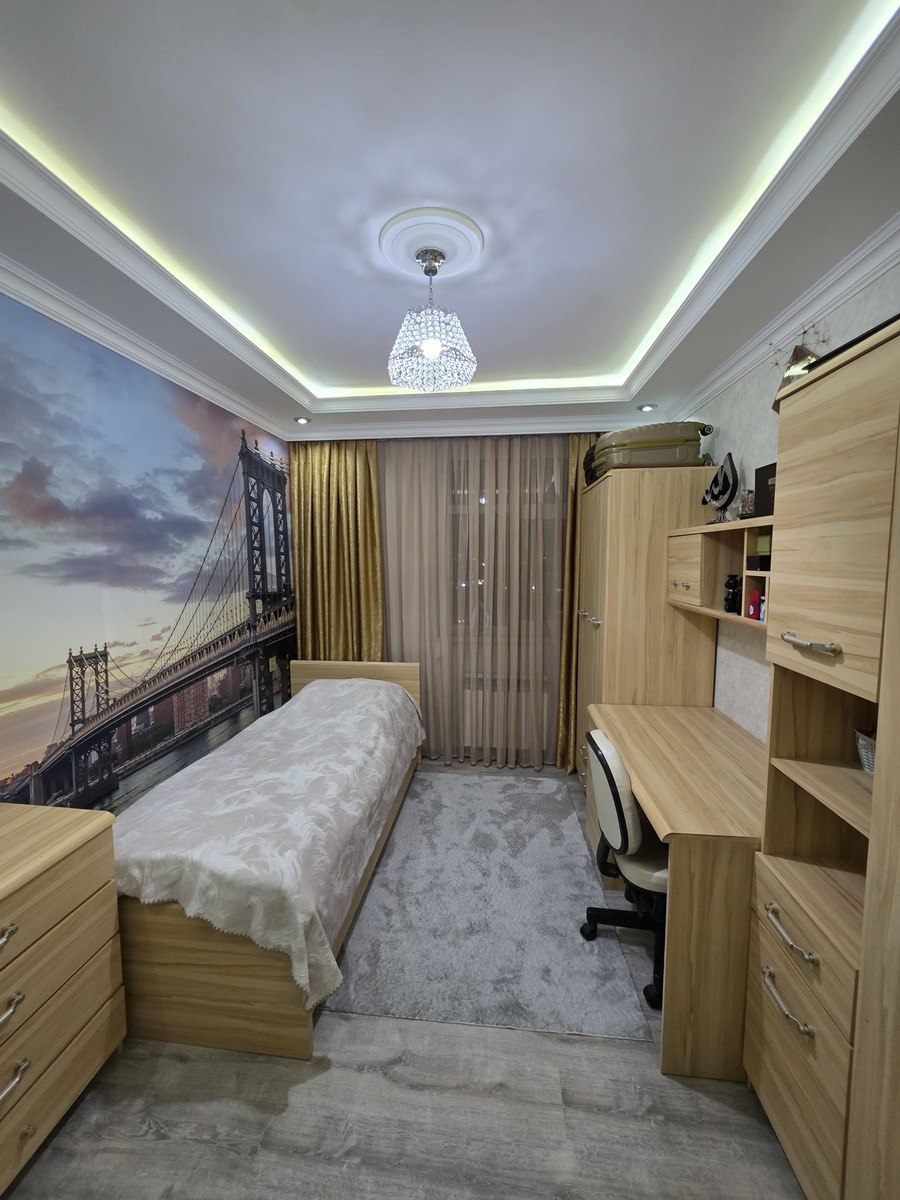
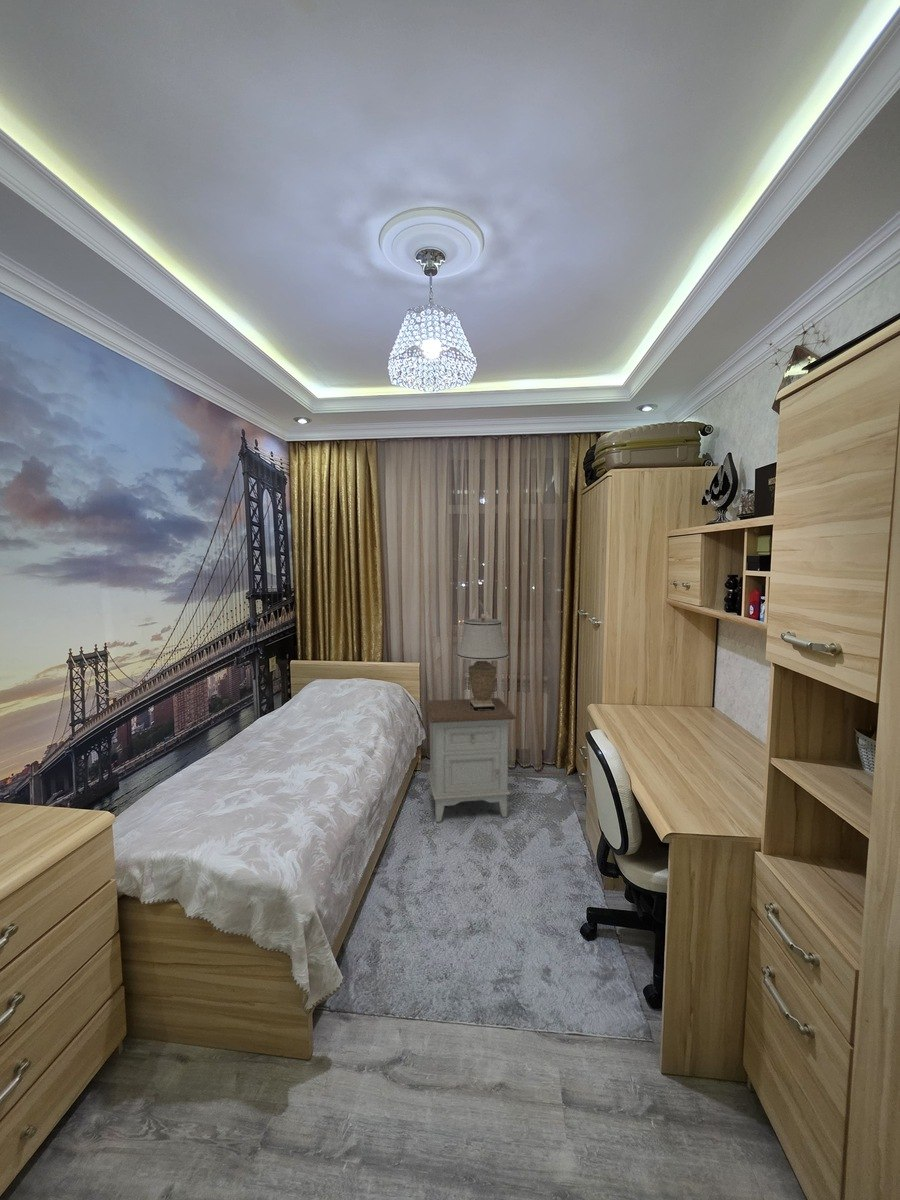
+ table lamp [455,613,510,711]
+ nightstand [423,697,517,823]
